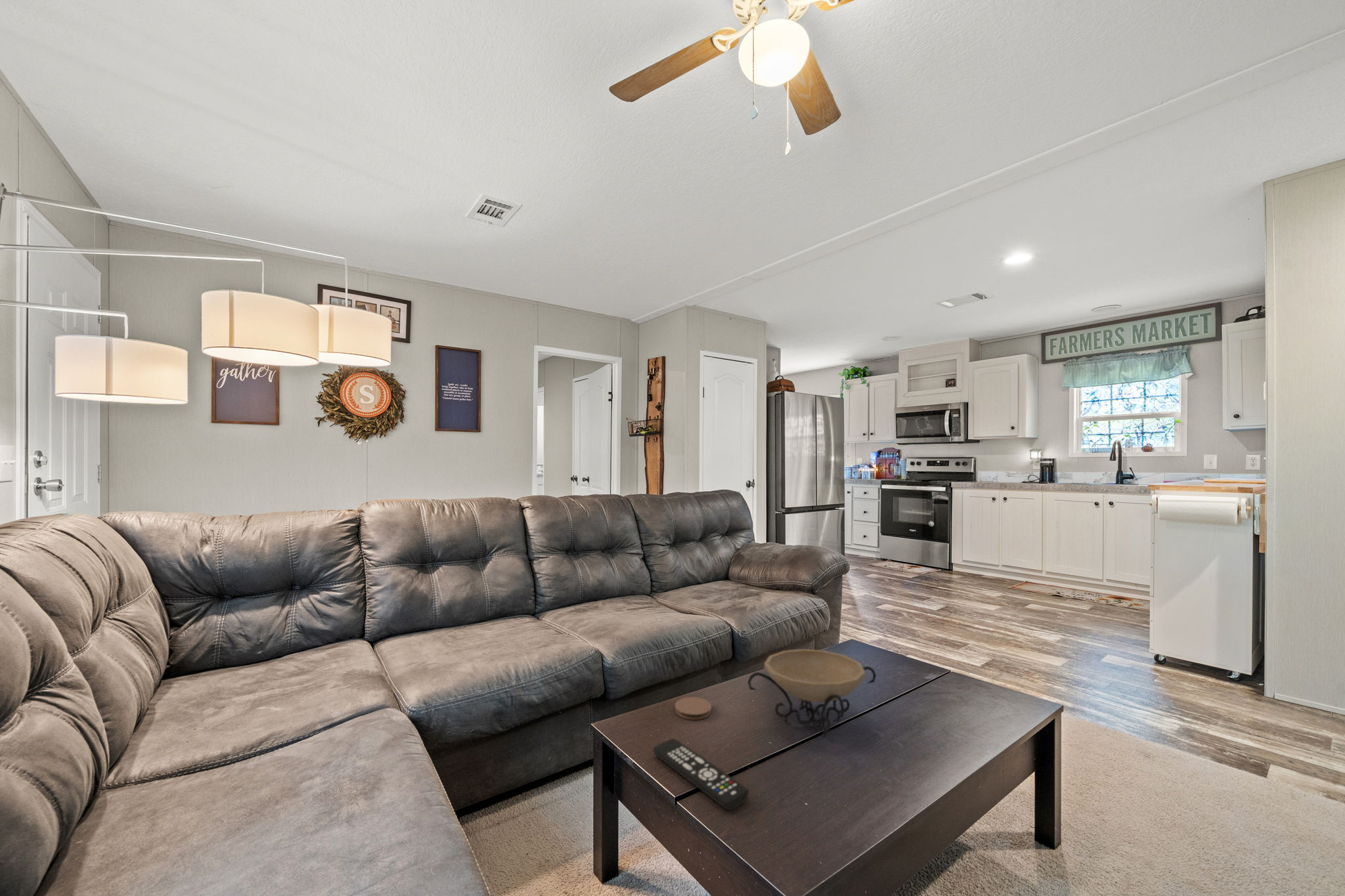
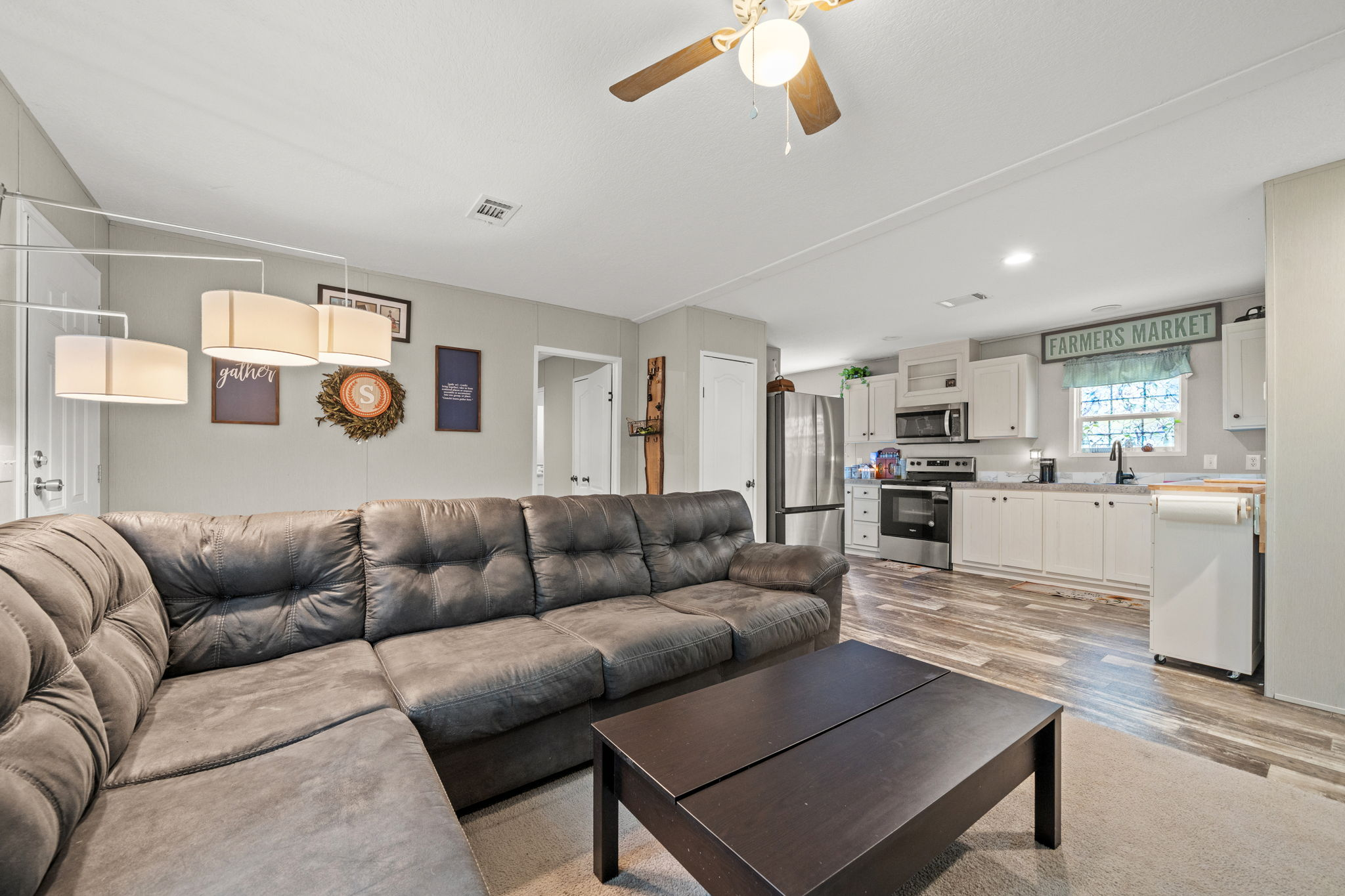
- decorative bowl [747,647,877,738]
- remote control [653,738,749,811]
- coaster [674,696,713,720]
